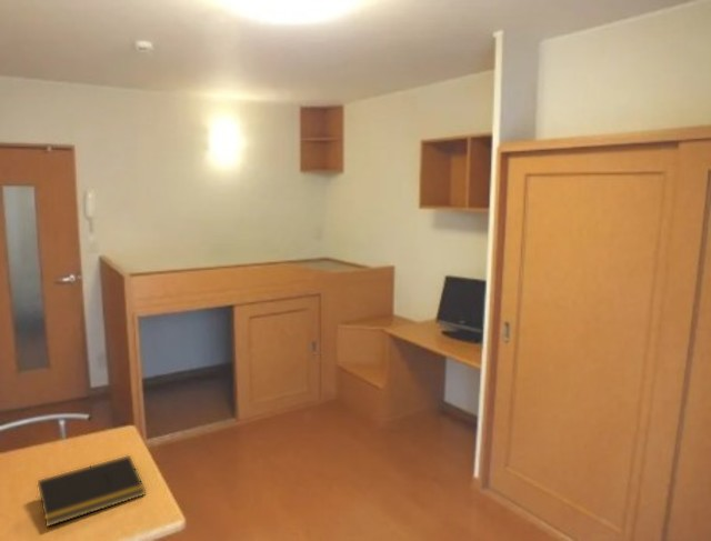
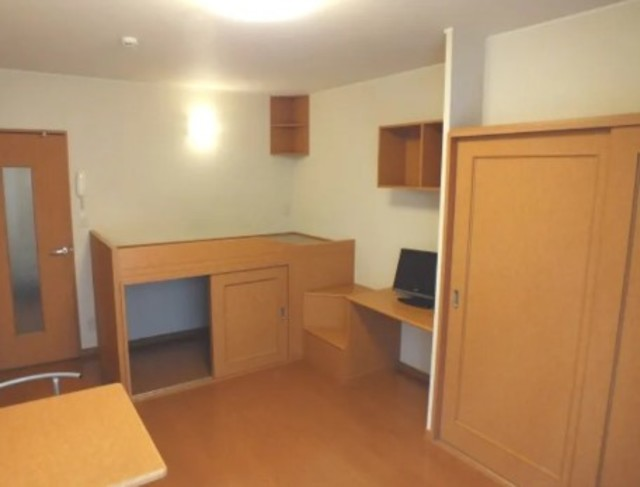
- notepad [36,454,147,528]
